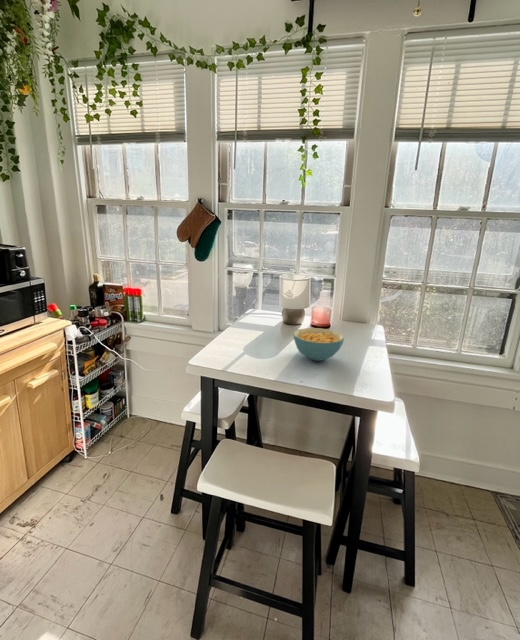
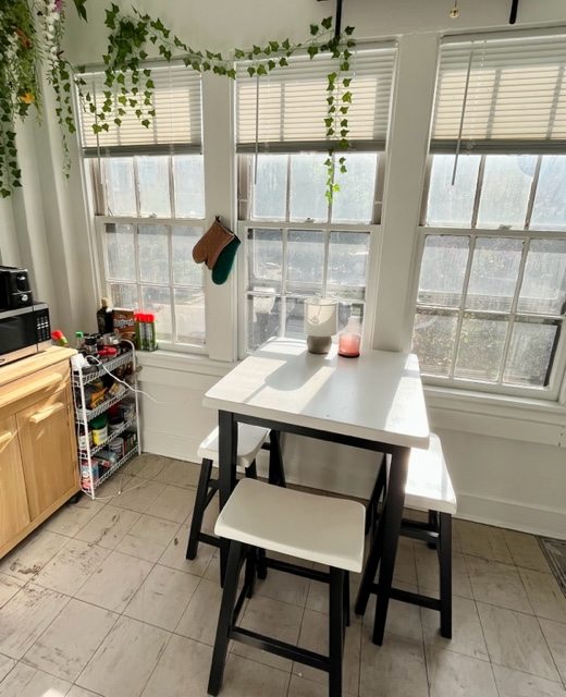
- cereal bowl [292,327,345,362]
